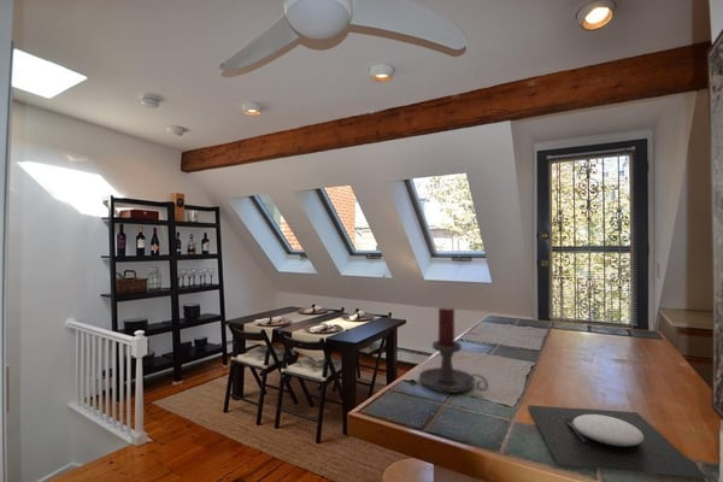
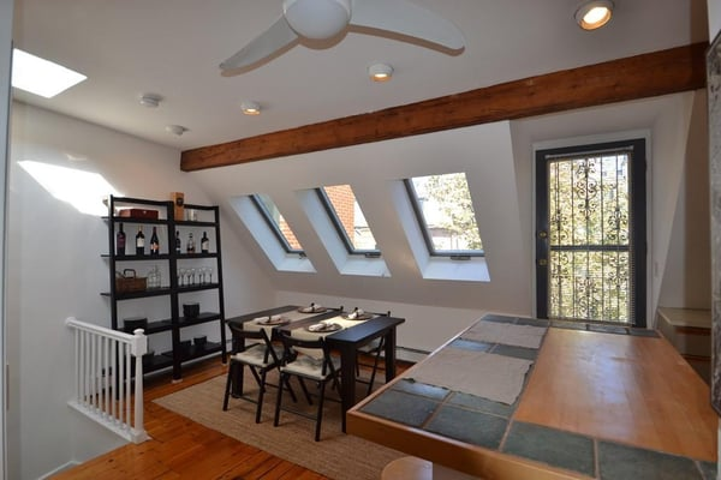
- plate [527,404,710,480]
- candle holder [418,307,489,394]
